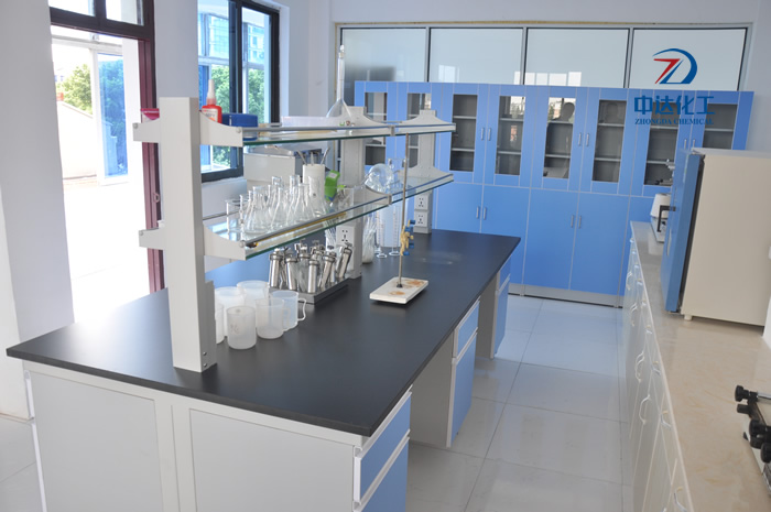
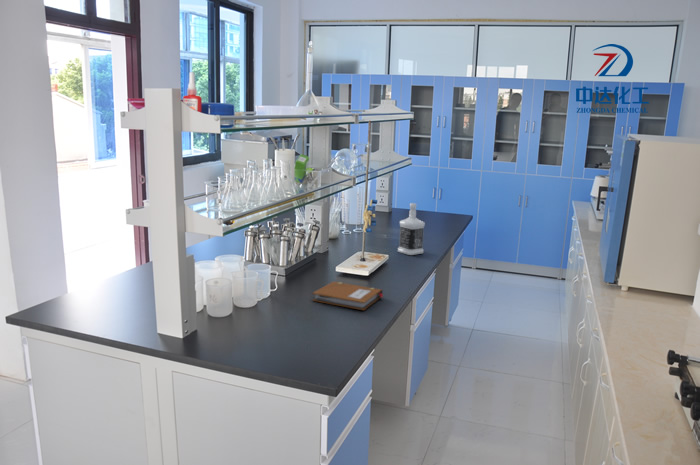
+ bottle [397,202,426,256]
+ notebook [312,281,384,311]
